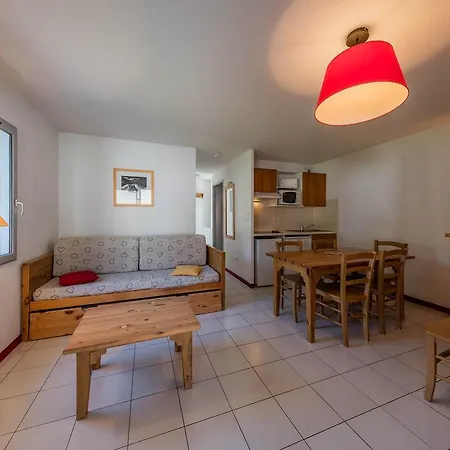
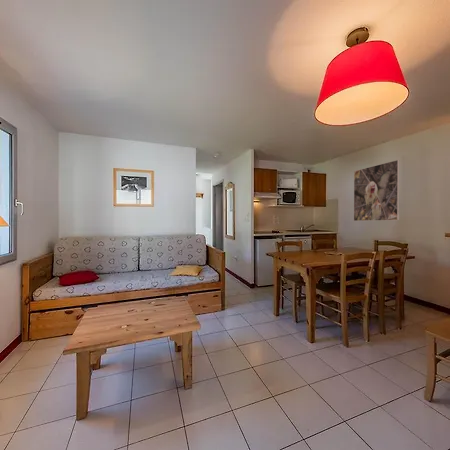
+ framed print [353,159,400,222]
